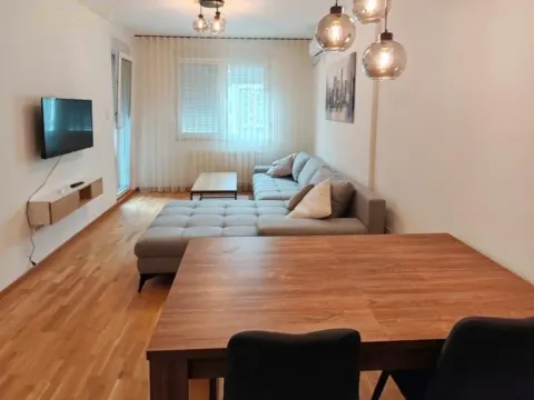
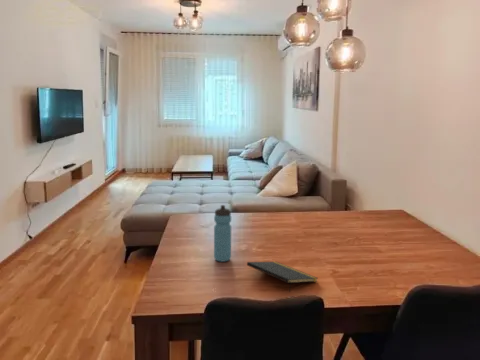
+ water bottle [213,204,232,263]
+ notepad [246,261,318,293]
